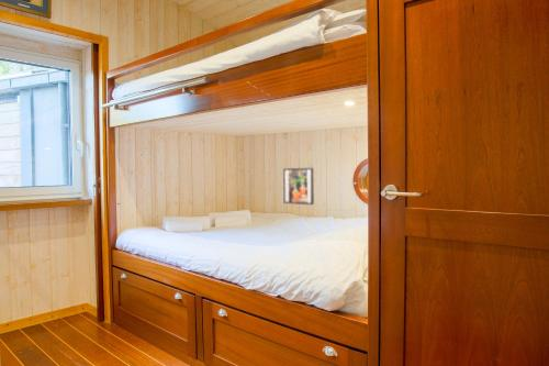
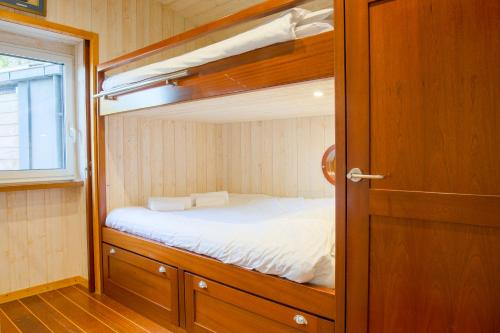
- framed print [282,167,315,206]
